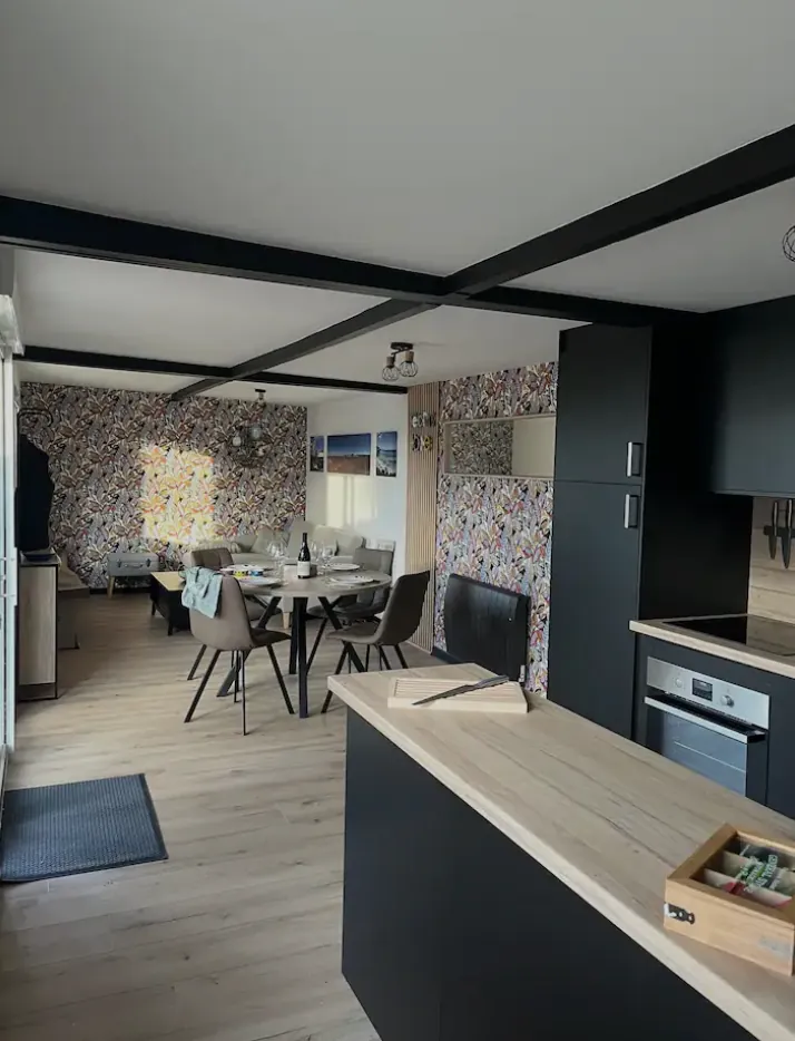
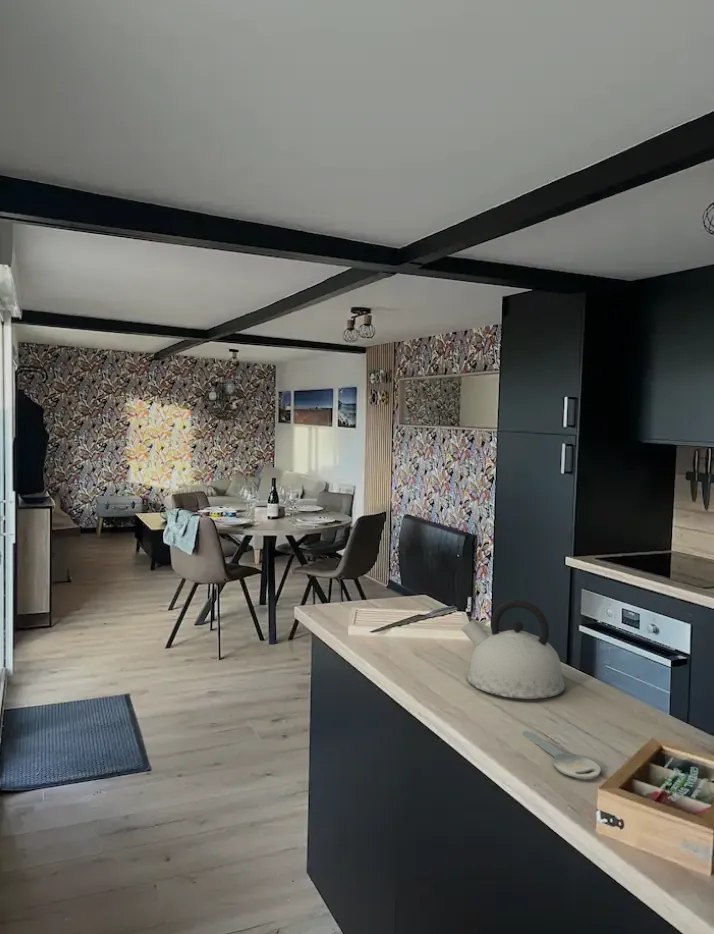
+ key [522,730,601,780]
+ kettle [461,598,566,700]
